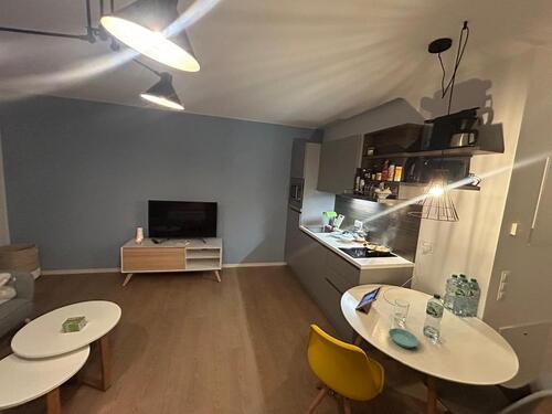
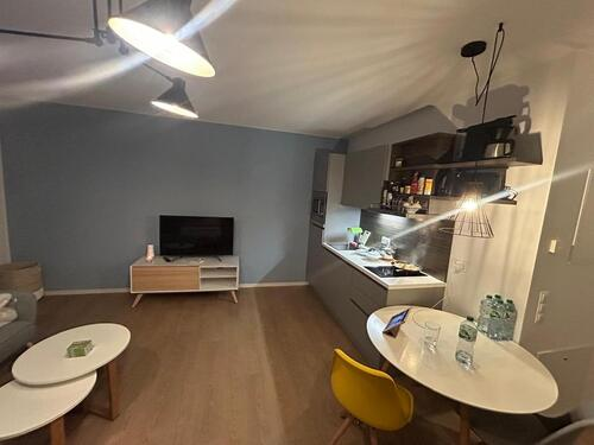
- saucer [388,327,420,349]
